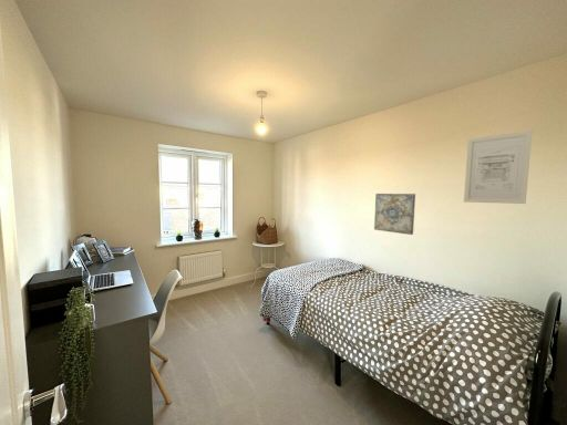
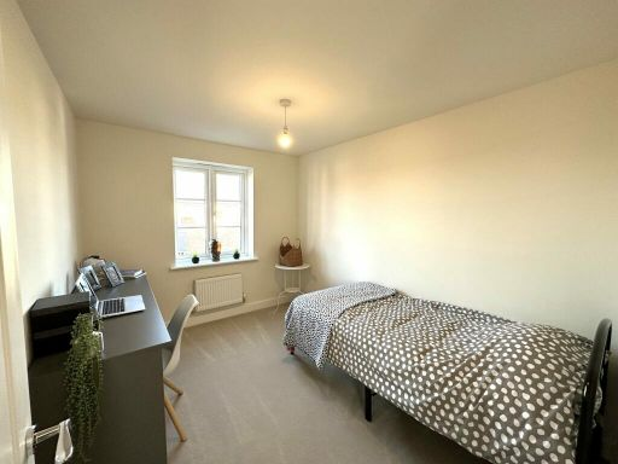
- wall art [373,193,416,236]
- wall art [463,129,533,205]
